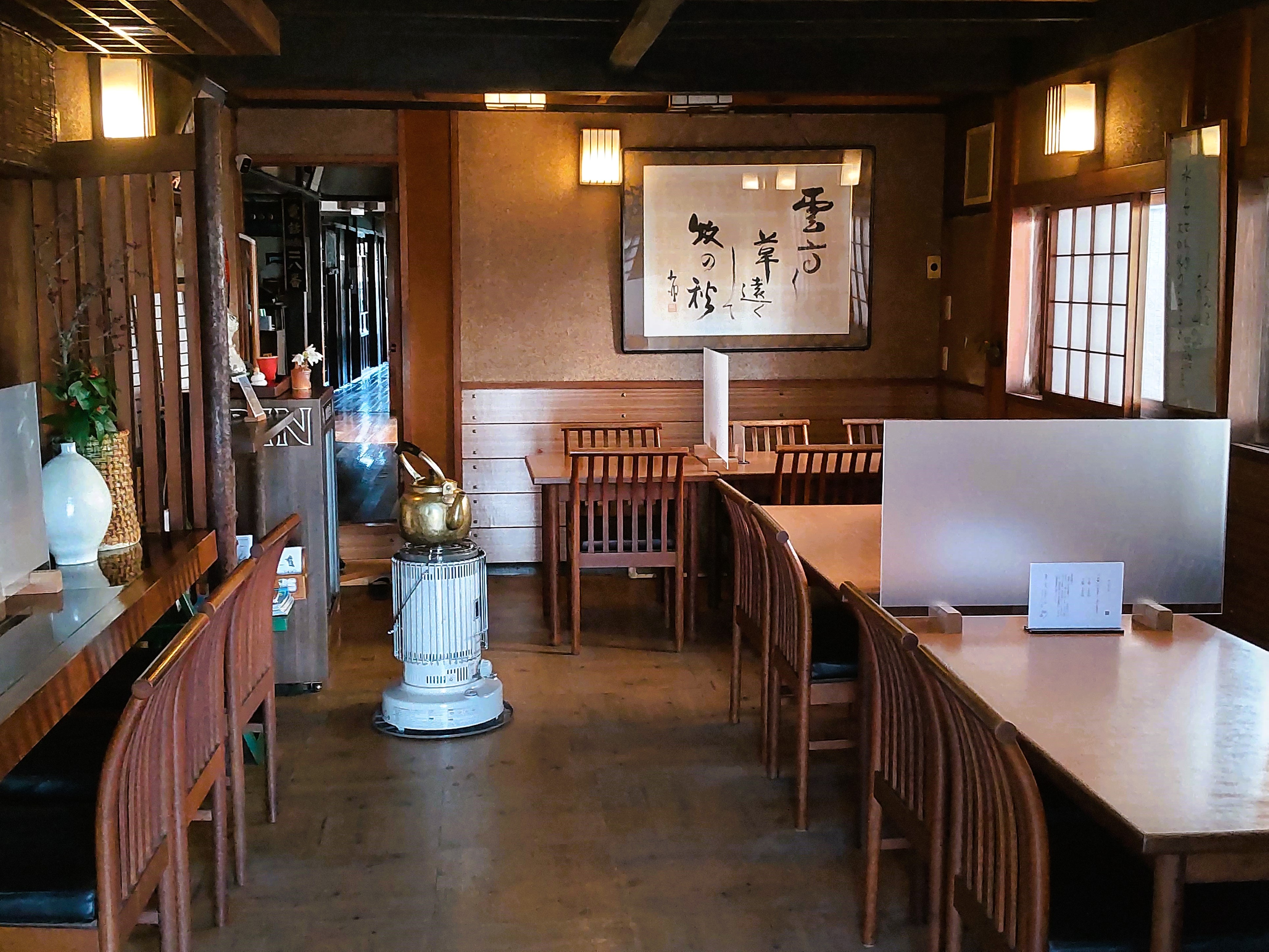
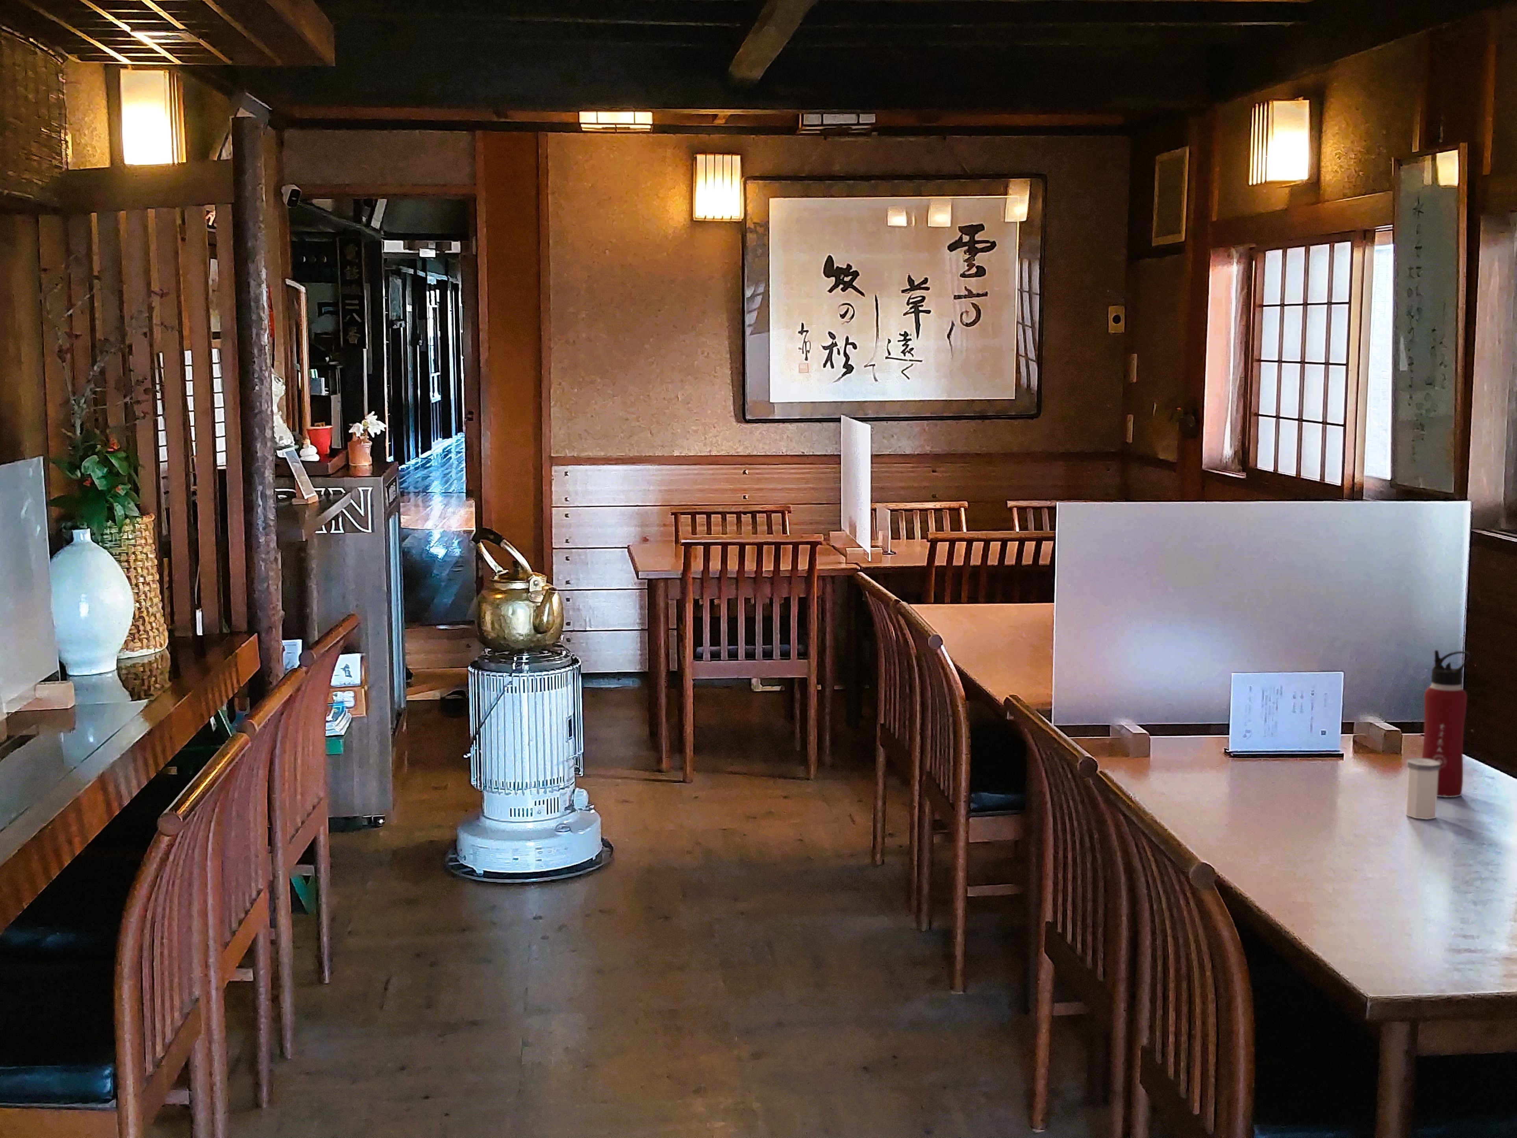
+ salt shaker [1406,758,1440,820]
+ water bottle [1421,650,1470,797]
